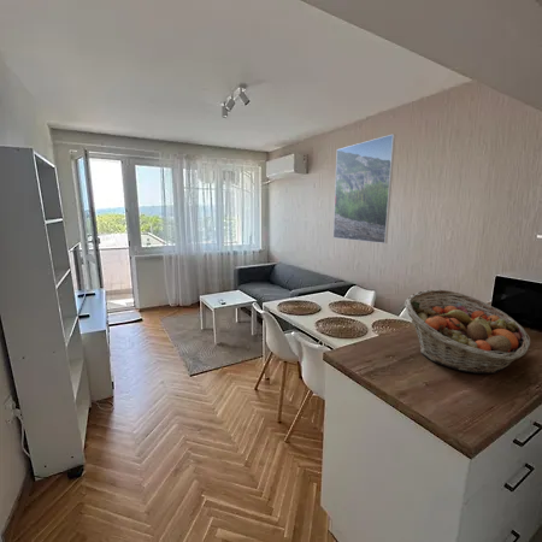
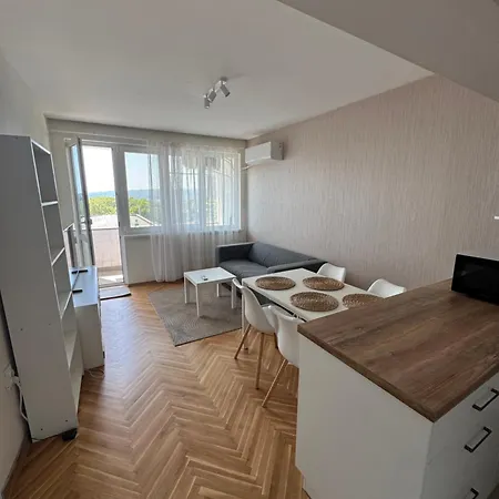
- fruit basket [403,288,531,375]
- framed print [332,132,396,245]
